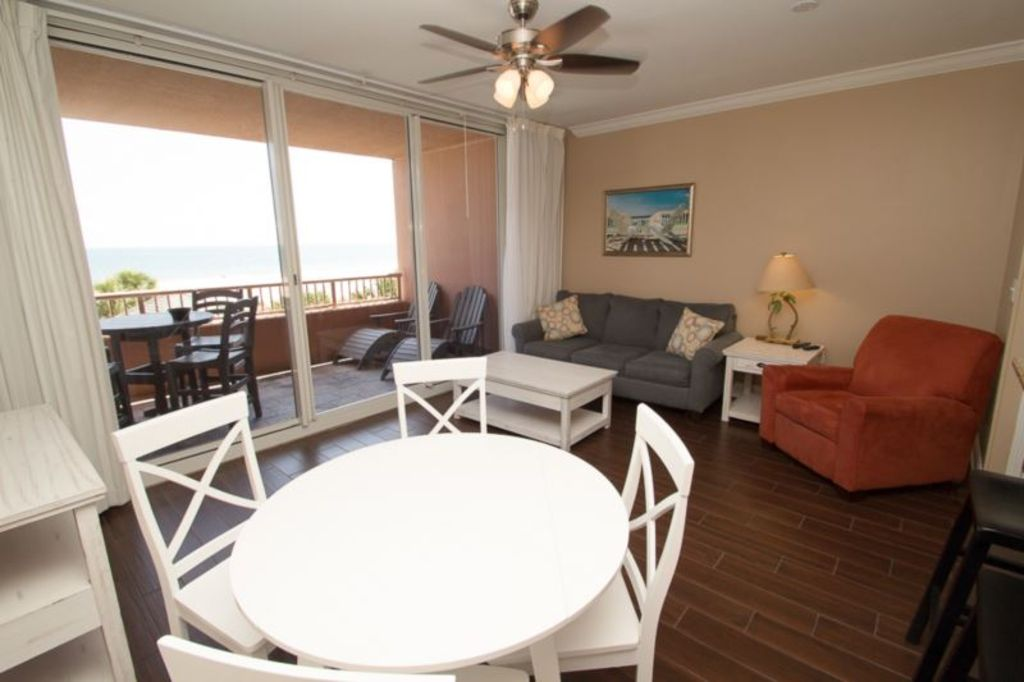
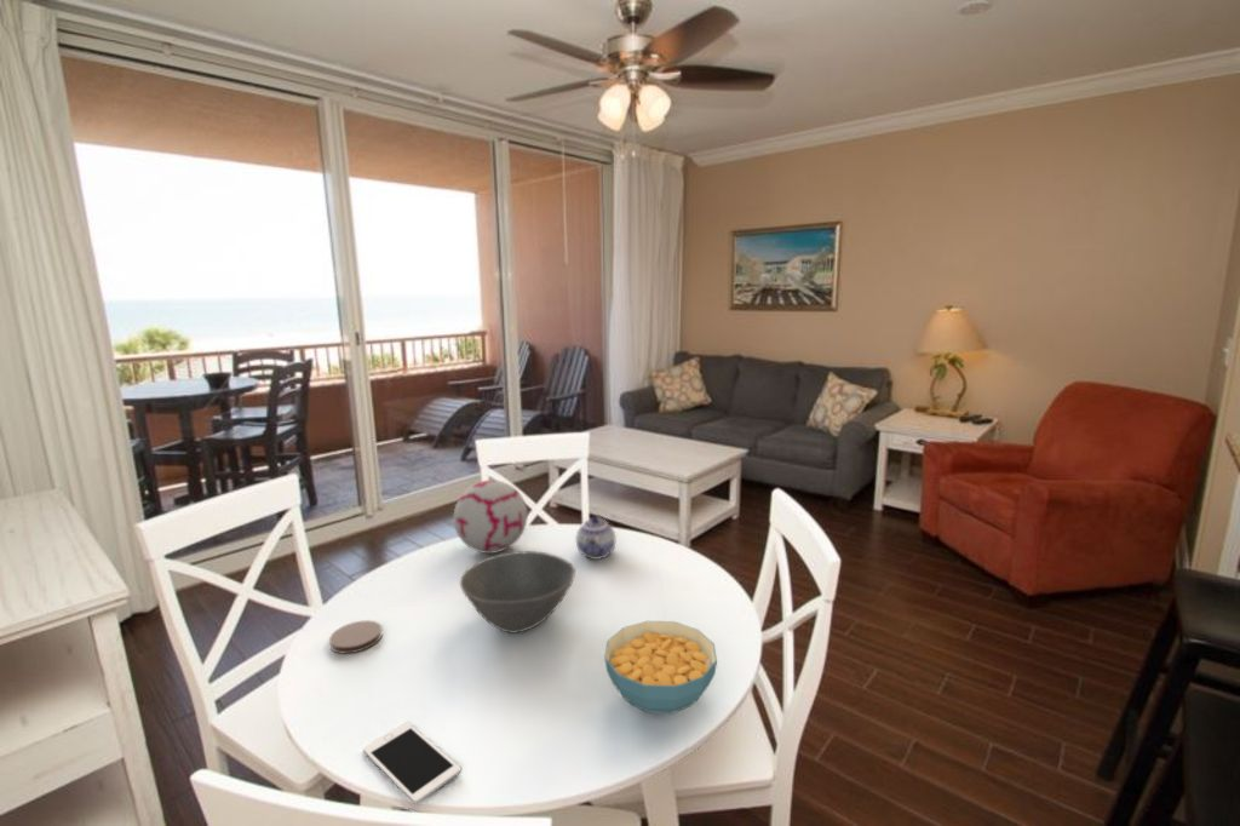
+ decorative ball [453,478,529,555]
+ bowl [459,550,576,635]
+ coaster [328,619,383,654]
+ cell phone [362,721,461,804]
+ teapot [575,514,616,561]
+ cereal bowl [603,620,718,715]
